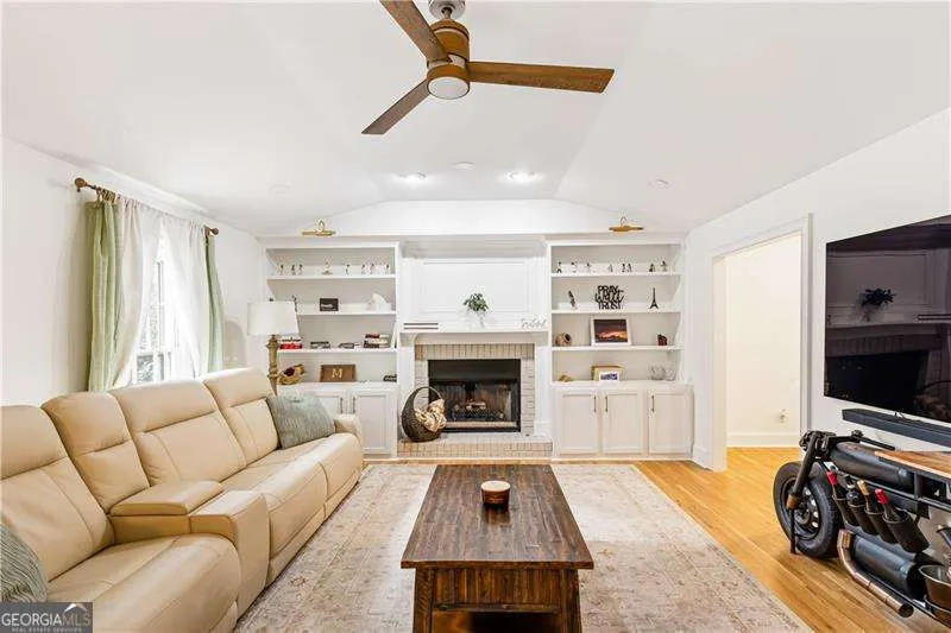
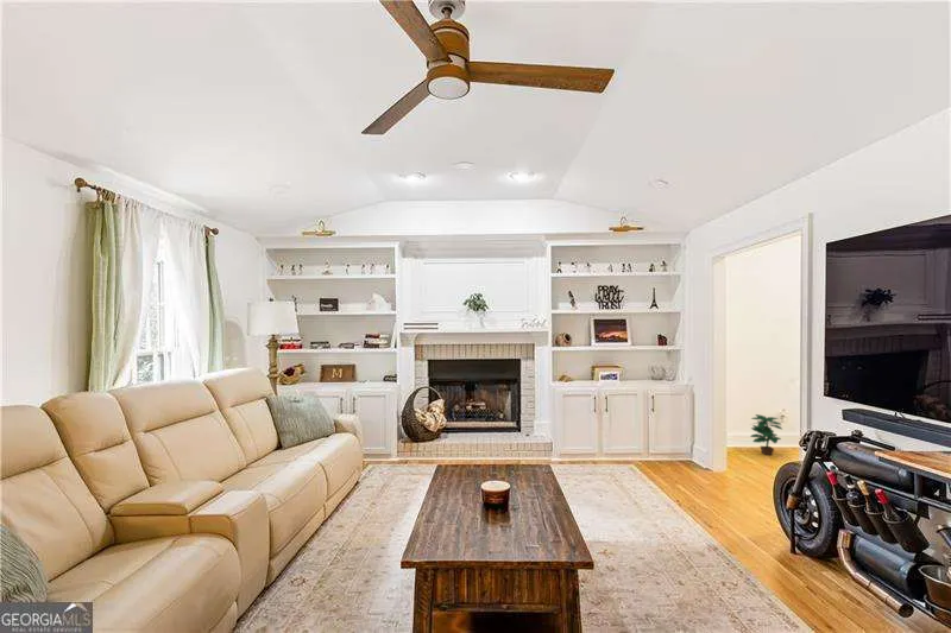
+ potted plant [749,413,783,456]
